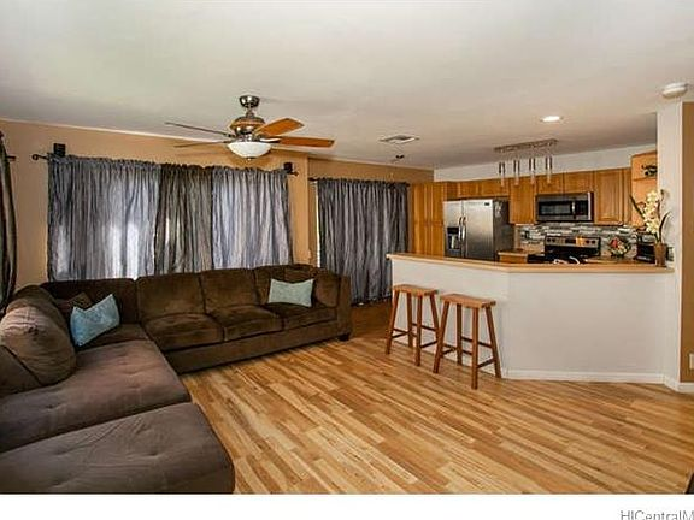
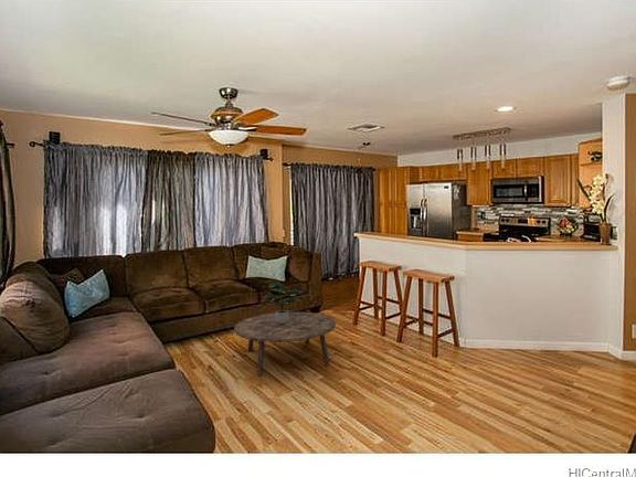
+ potted plant [263,282,303,324]
+ coffee table [233,311,337,377]
